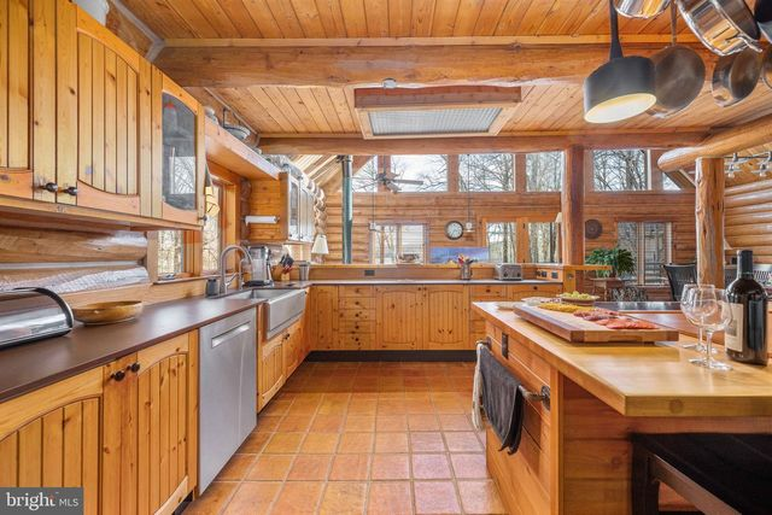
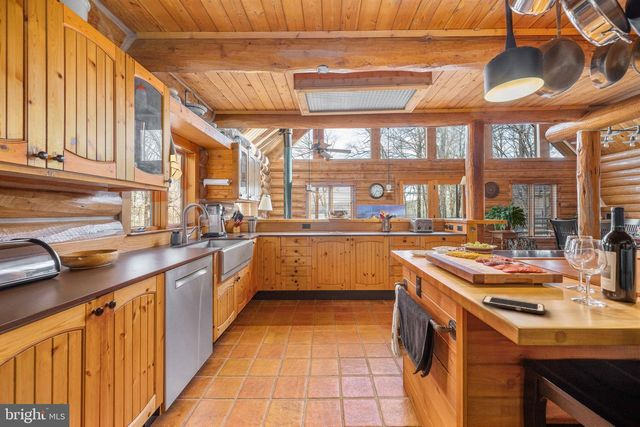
+ cell phone [481,295,546,315]
